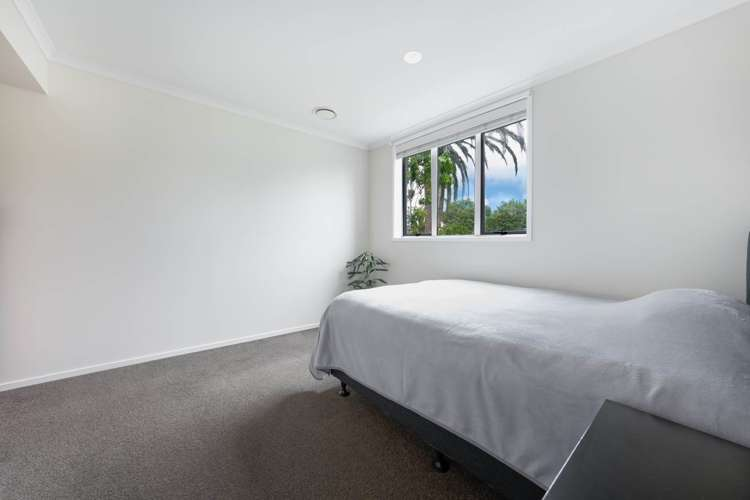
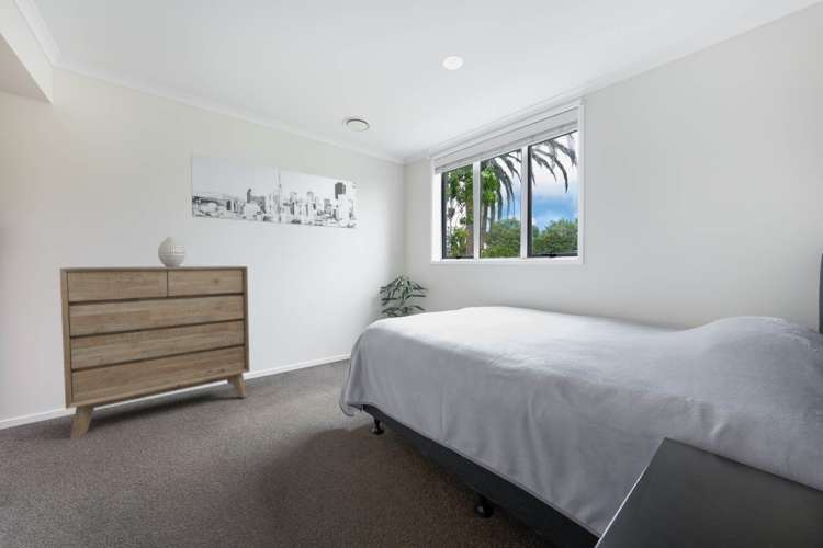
+ wall art [190,152,357,229]
+ dresser [59,265,250,439]
+ vase [157,236,187,267]
